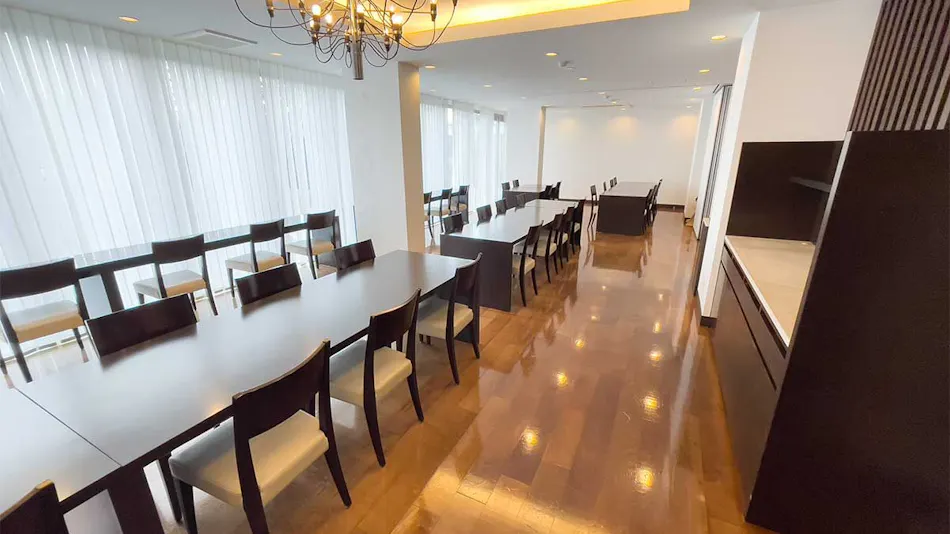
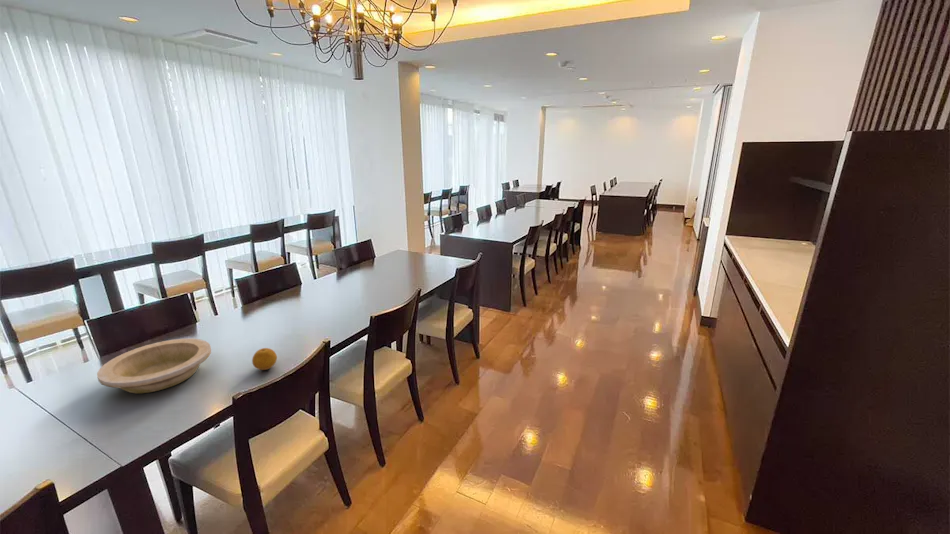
+ fruit [251,347,278,371]
+ bowl [96,338,212,394]
